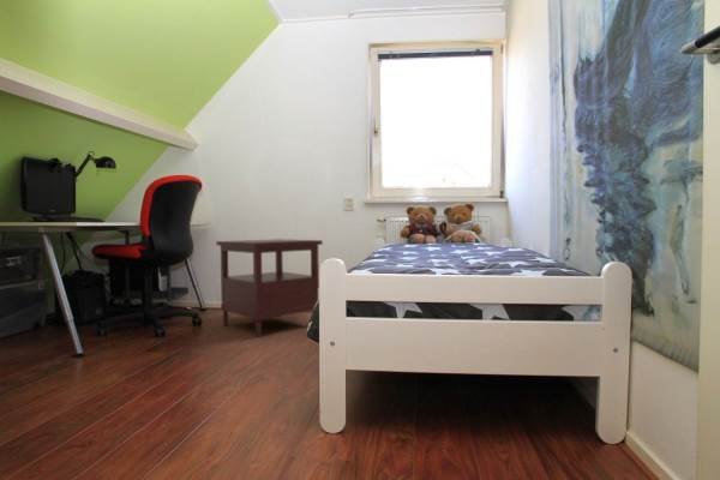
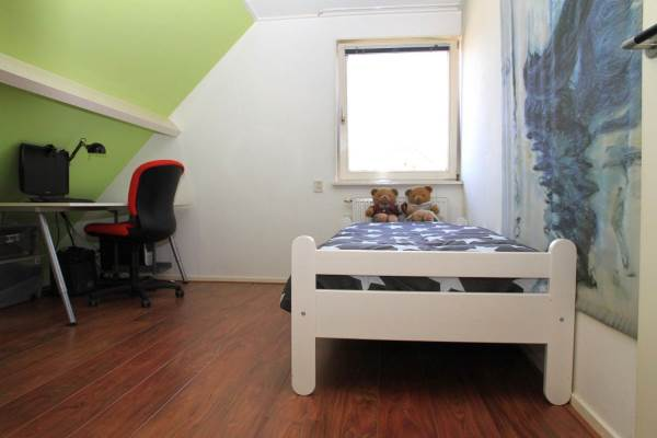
- side table [215,238,324,338]
